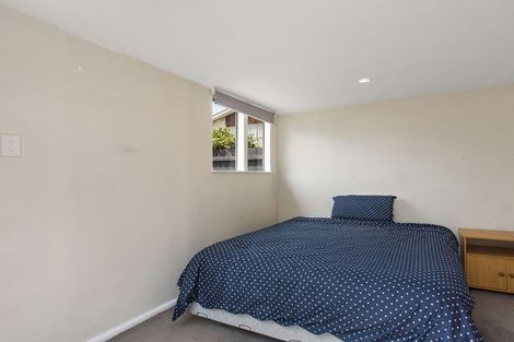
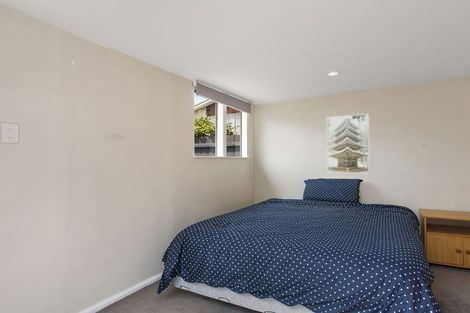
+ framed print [326,113,370,174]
